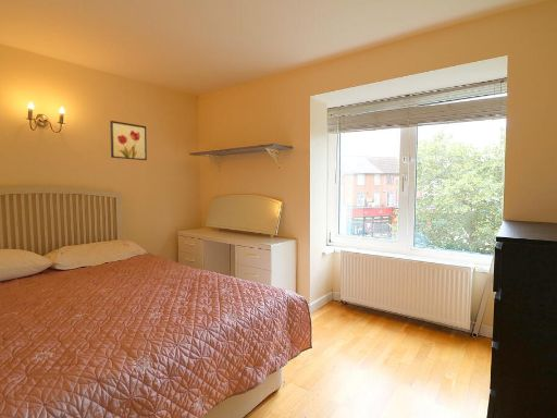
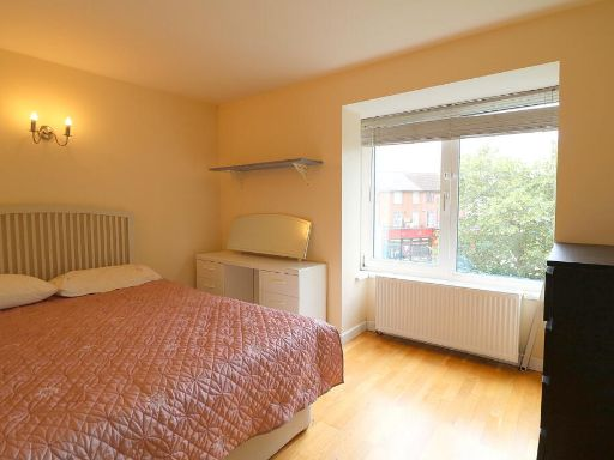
- wall art [109,120,148,161]
